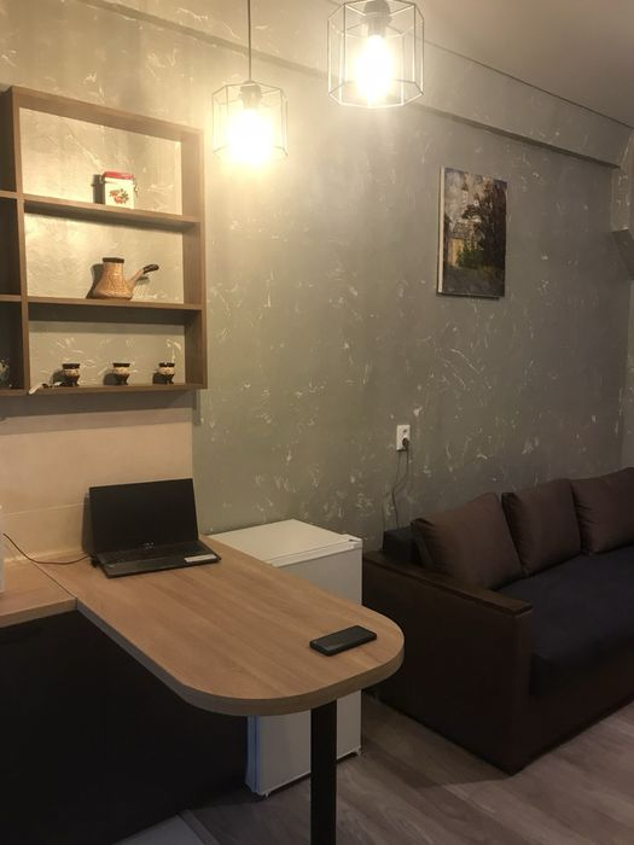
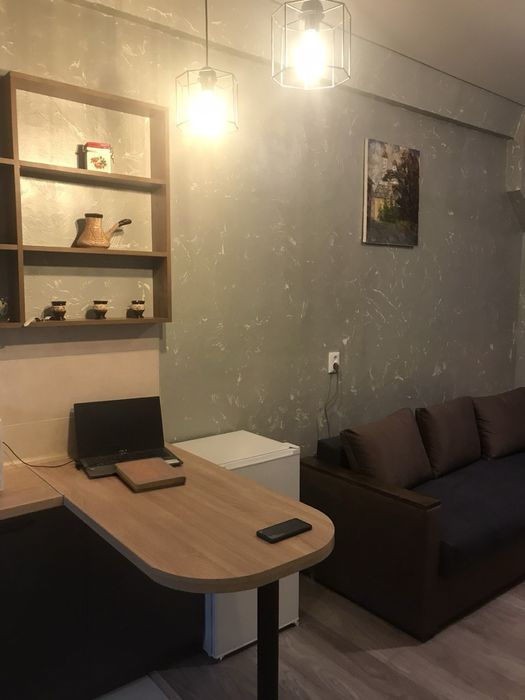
+ notebook [114,456,187,493]
